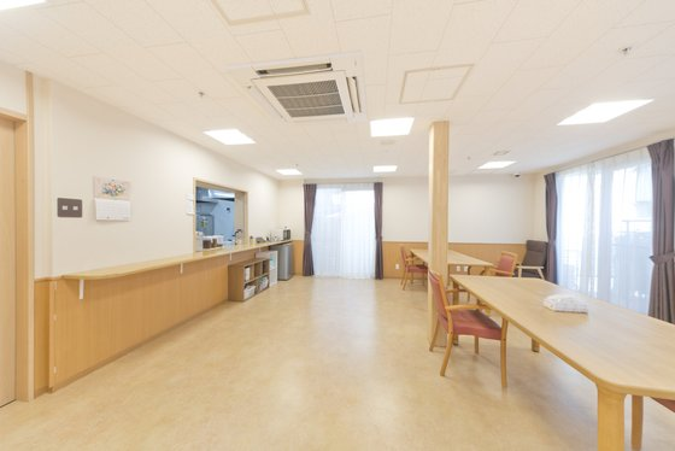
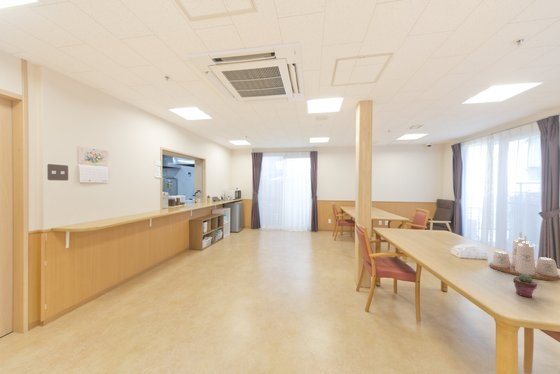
+ potted succulent [512,274,538,298]
+ condiment set [488,231,560,282]
